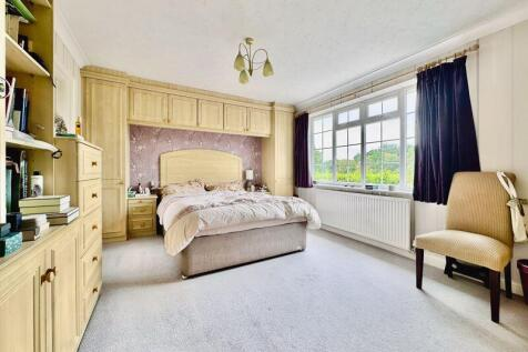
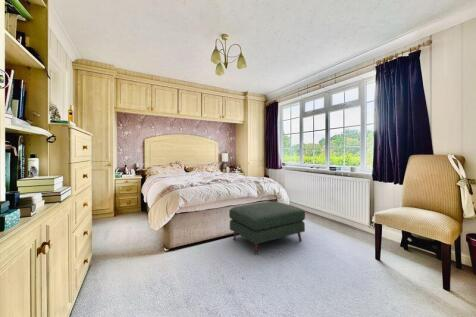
+ ottoman [228,201,306,255]
